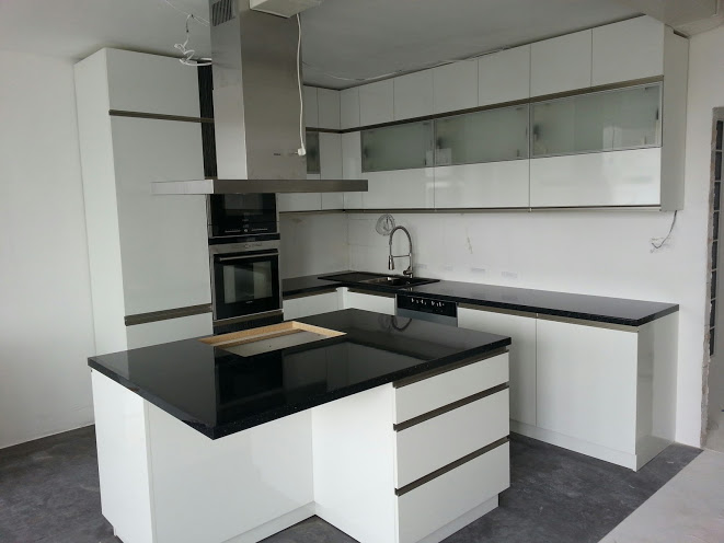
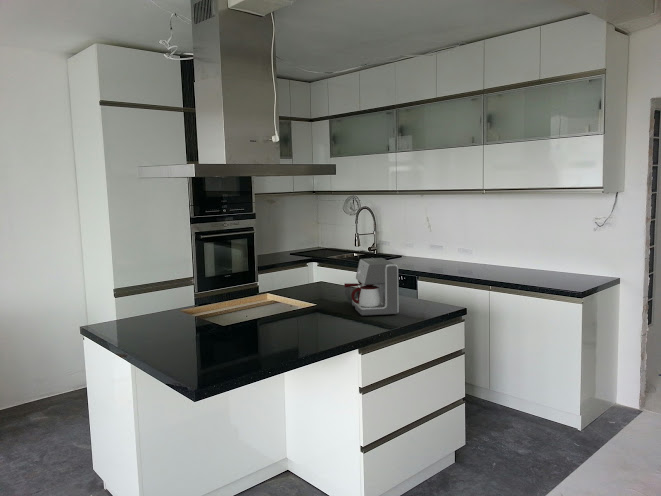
+ coffee maker [343,257,400,316]
